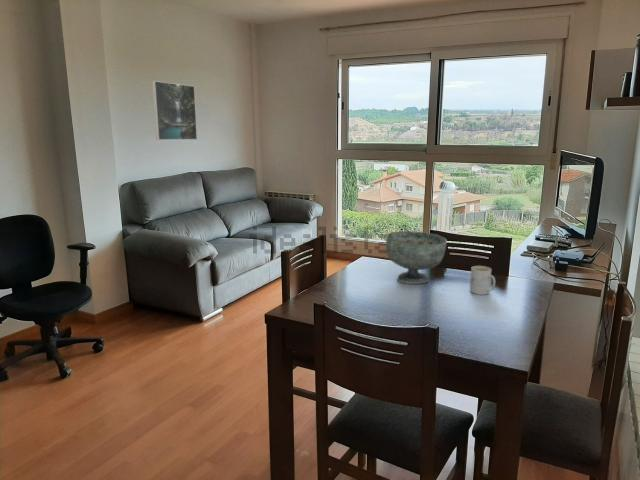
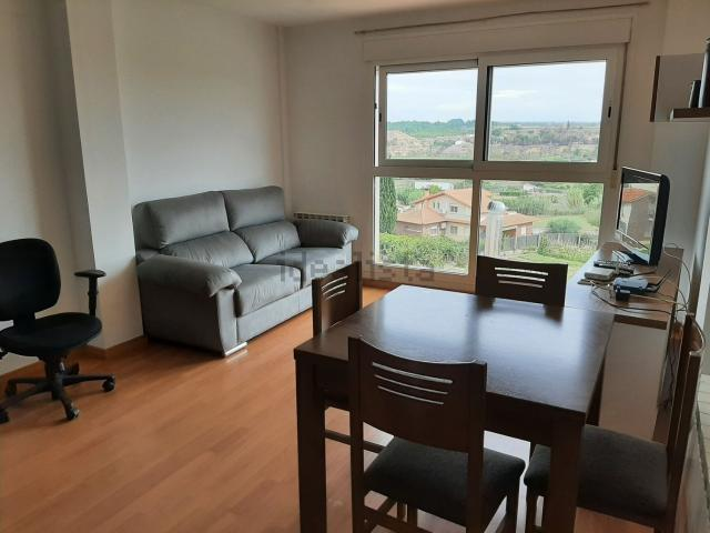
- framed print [151,80,198,141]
- decorative bowl [385,230,448,285]
- mug [469,265,496,296]
